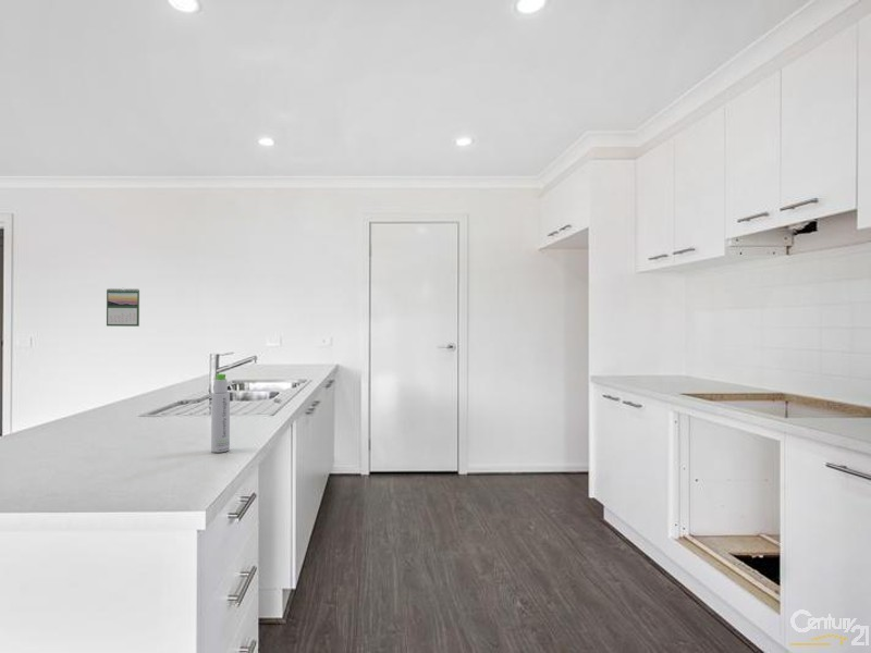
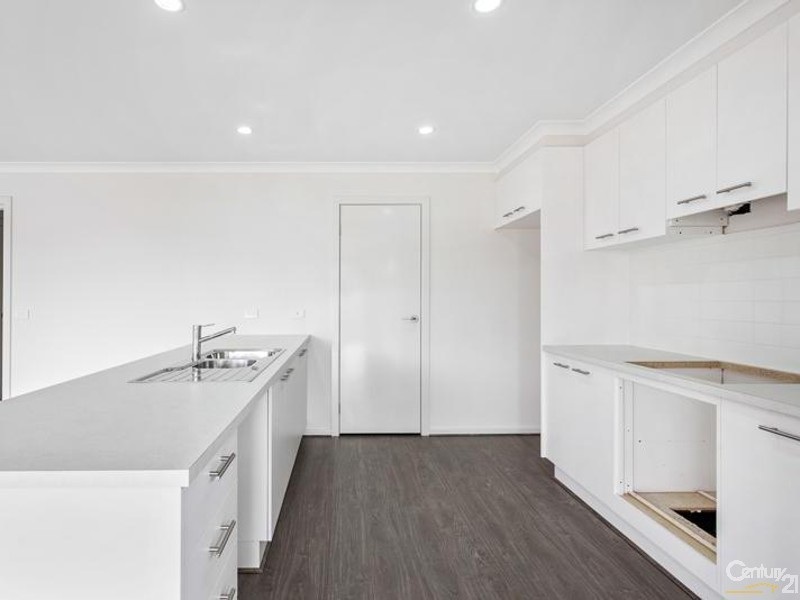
- bottle [210,373,231,454]
- calendar [106,287,140,328]
